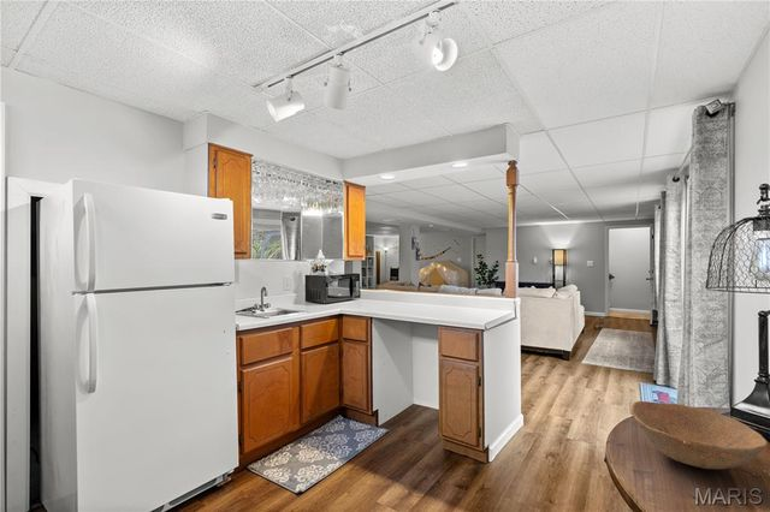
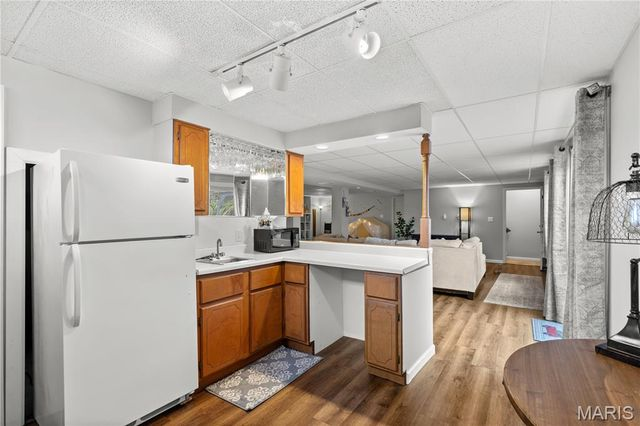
- bowl [629,400,769,470]
